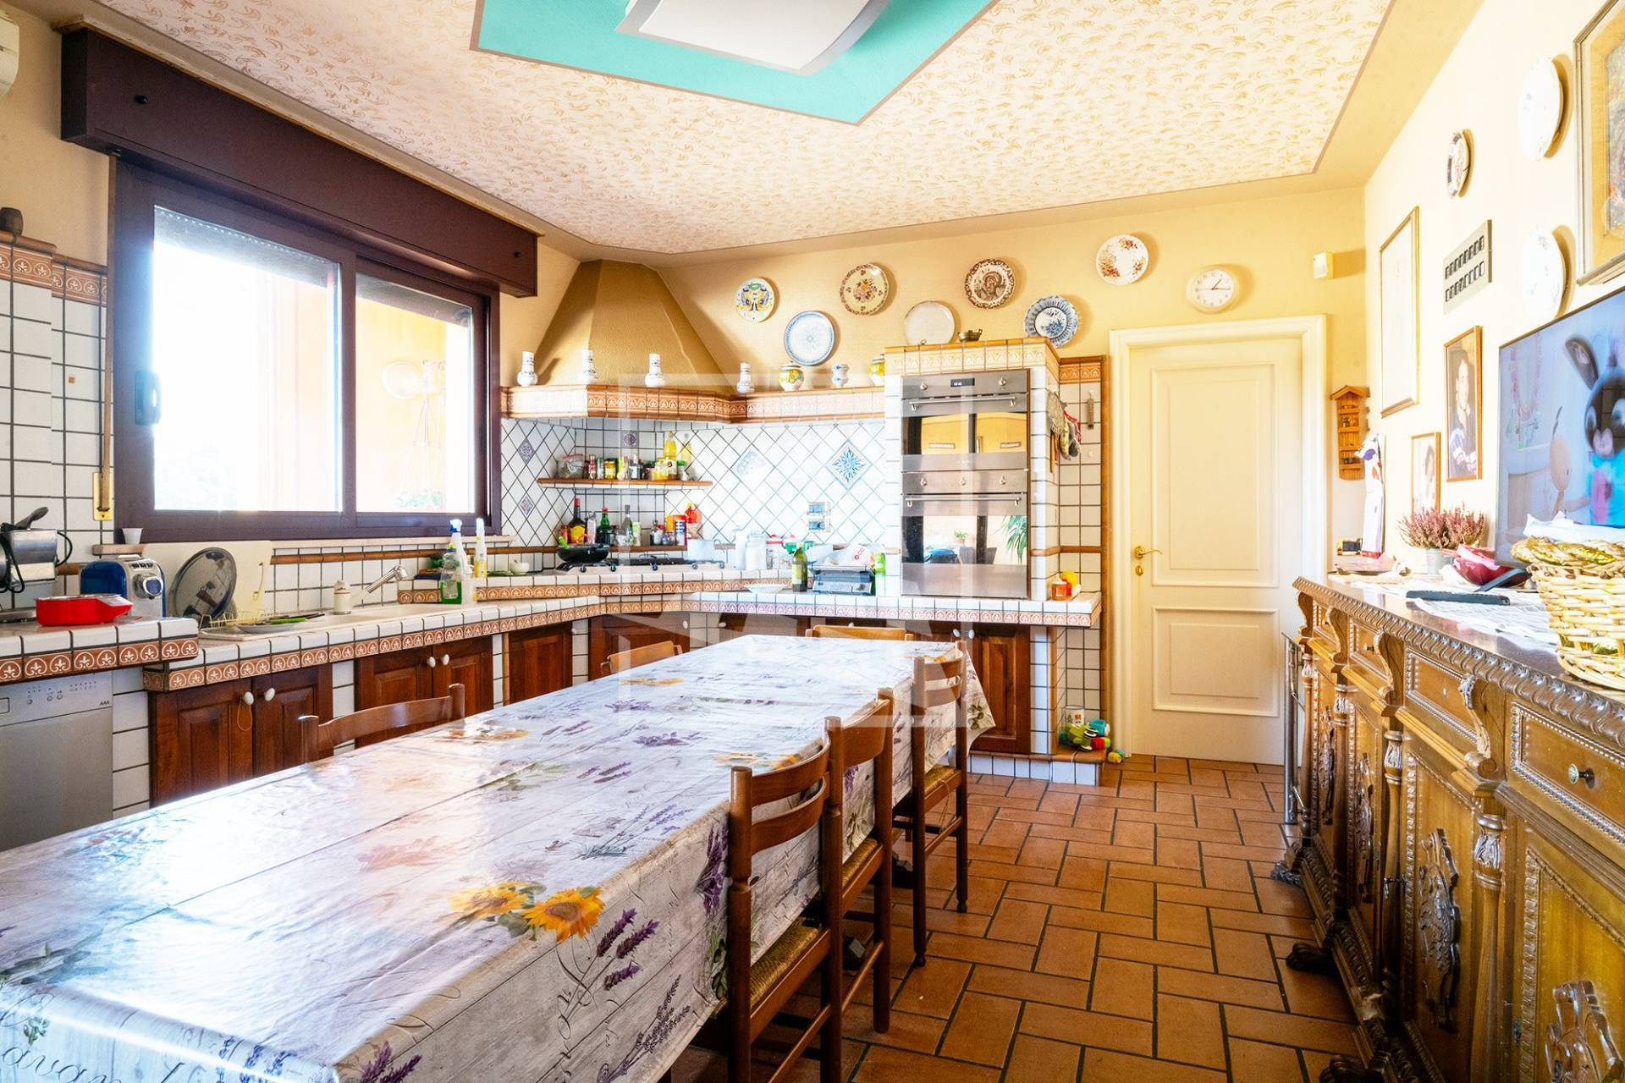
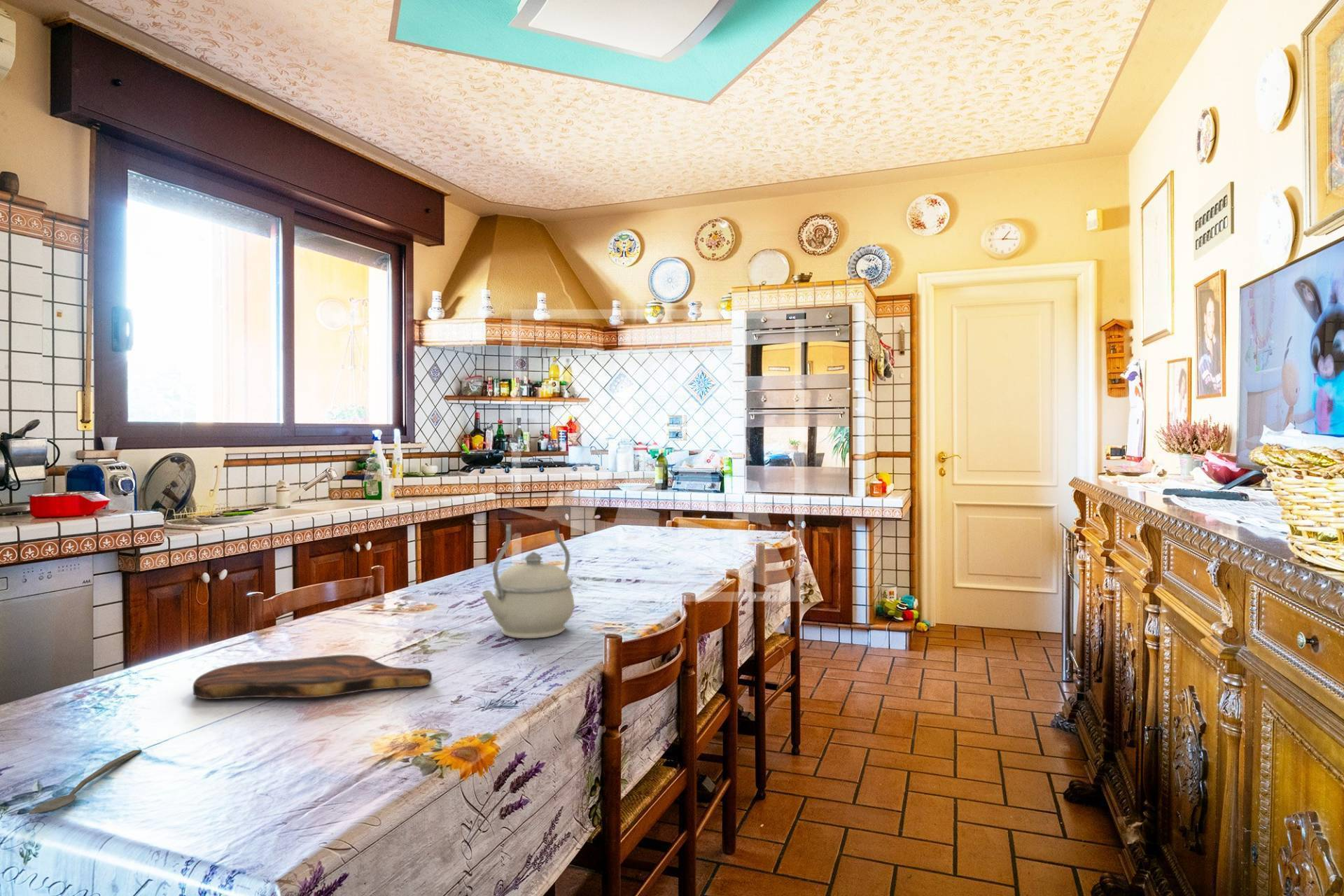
+ spoon [29,749,142,815]
+ kettle [481,518,575,639]
+ cutting board [193,654,433,700]
